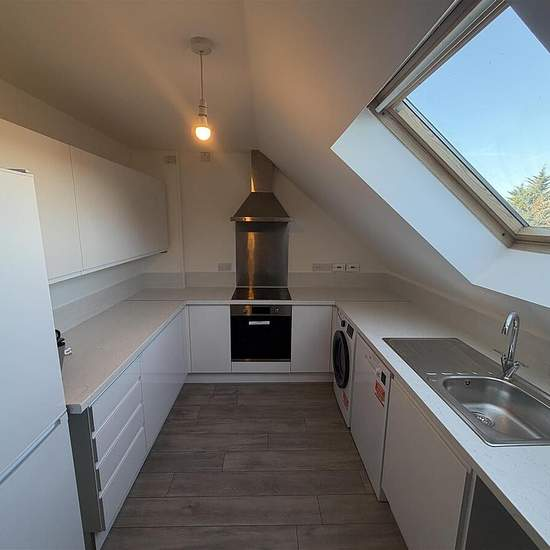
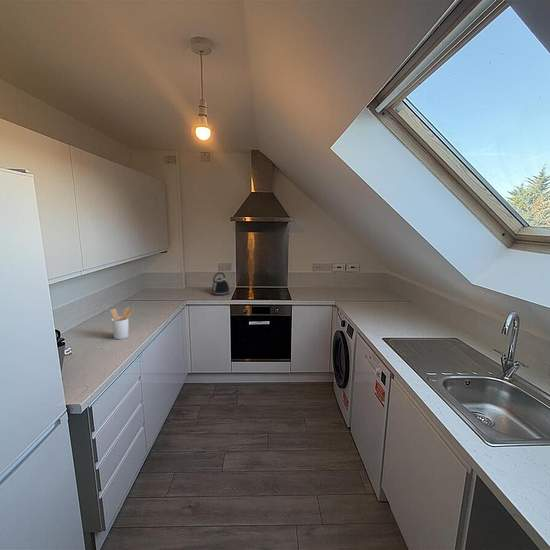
+ kettle [211,271,231,296]
+ utensil holder [110,306,134,340]
